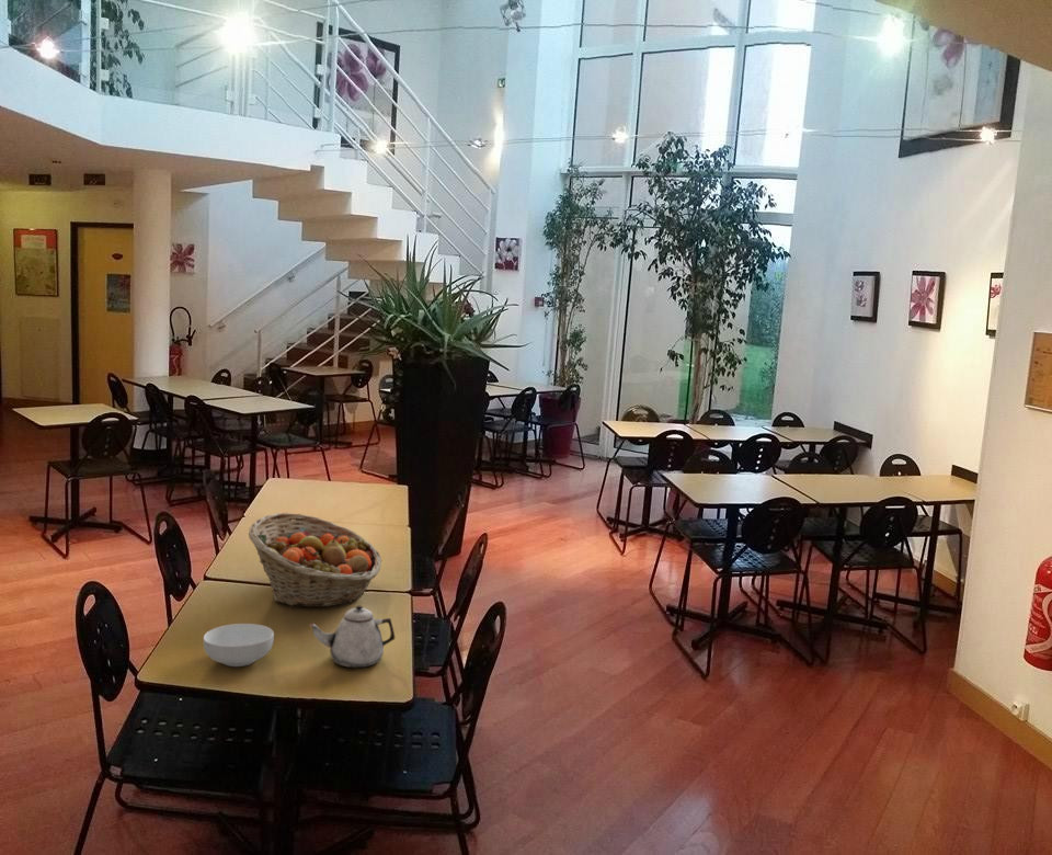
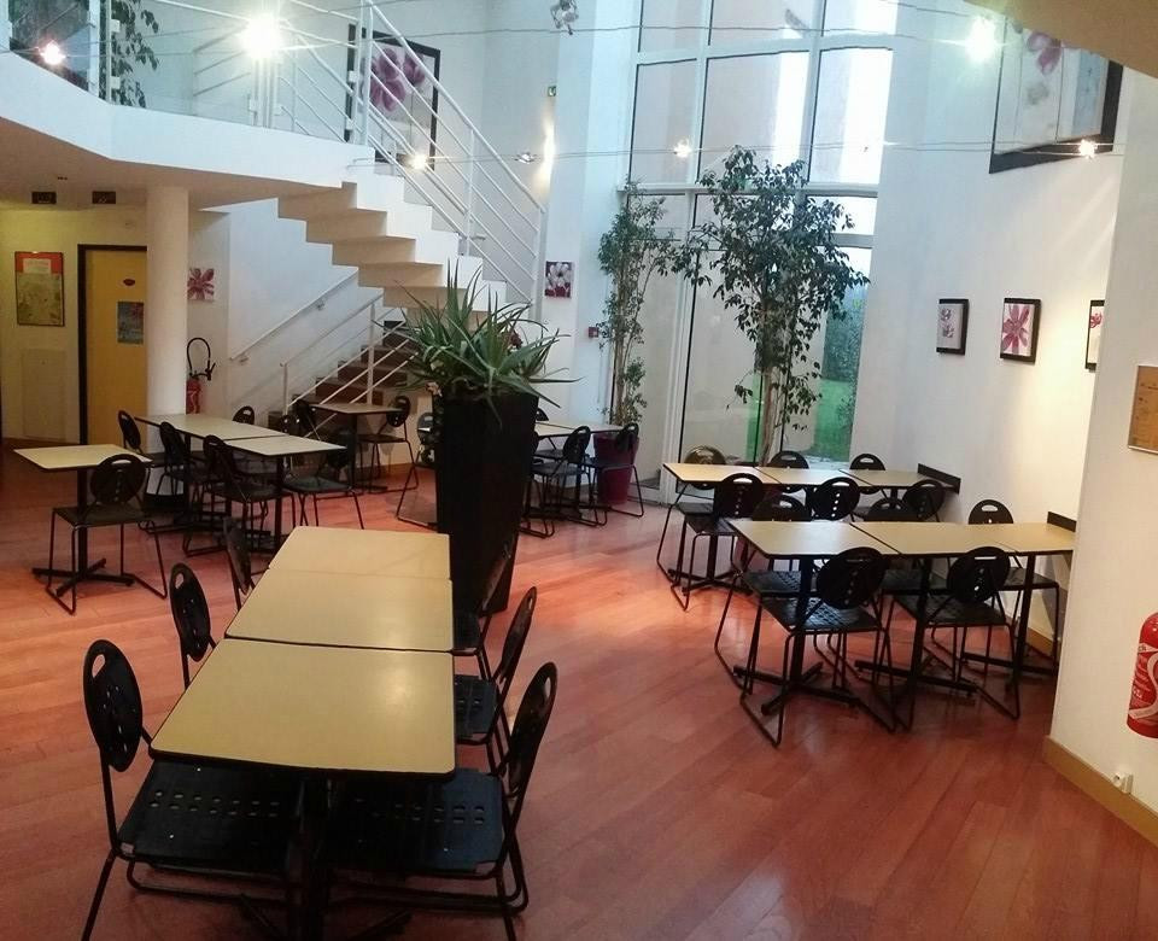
- fruit basket [248,512,382,608]
- cereal bowl [203,623,275,668]
- teapot [308,604,396,669]
